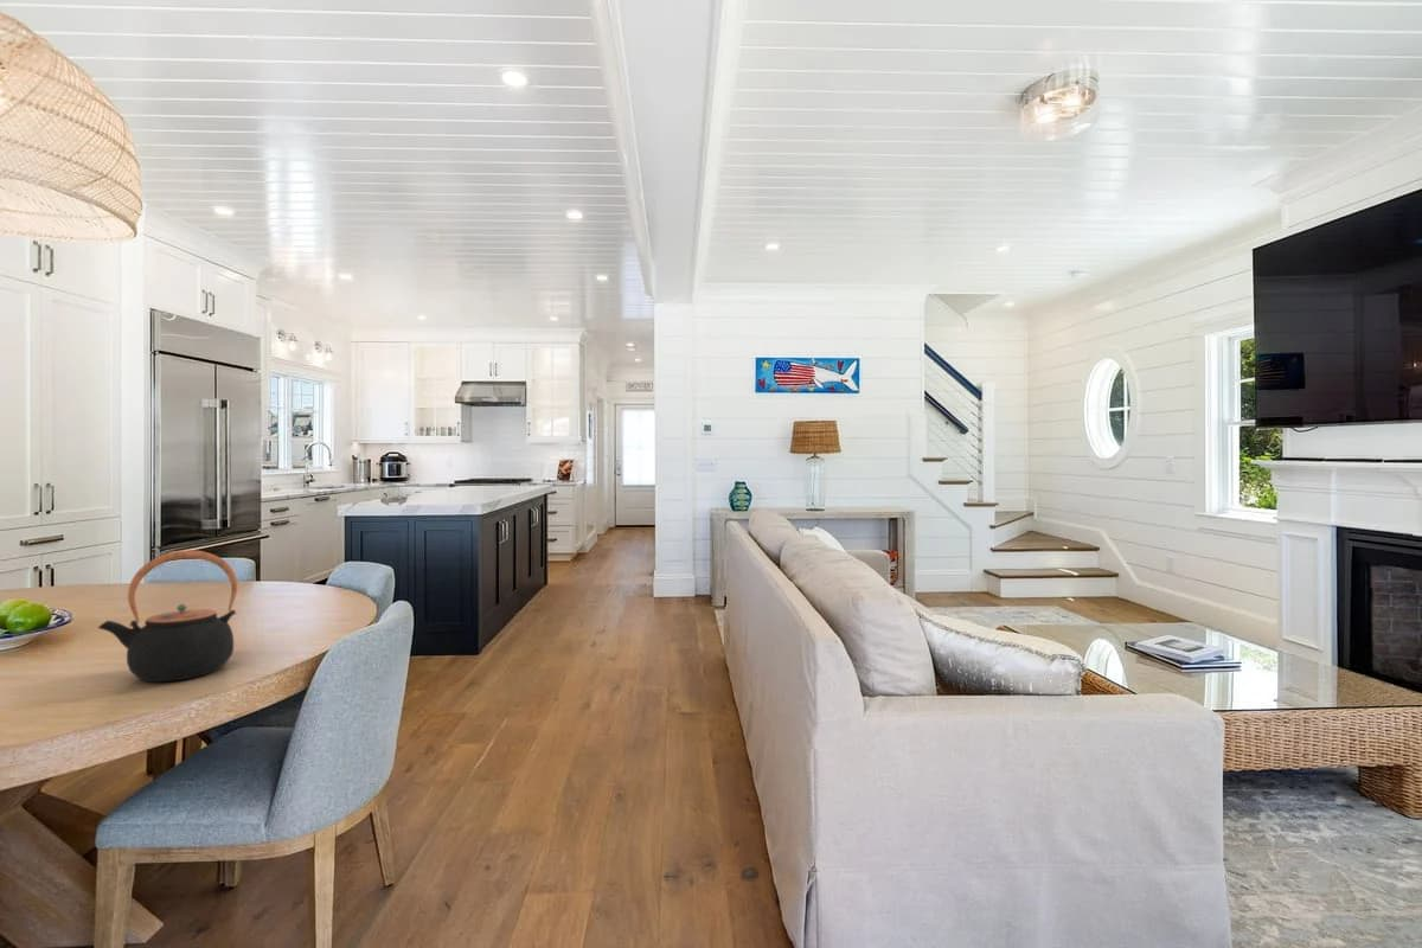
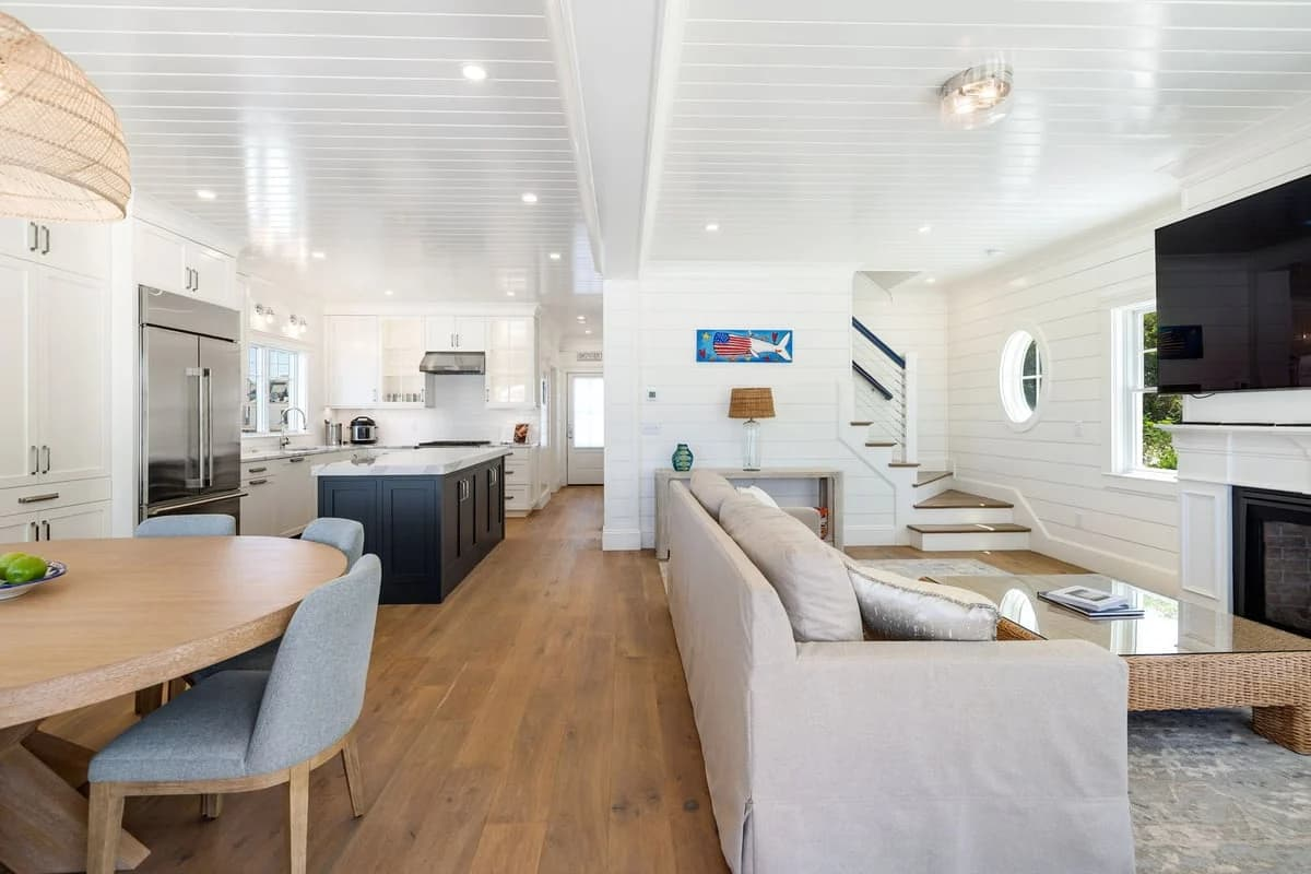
- teapot [97,549,238,683]
